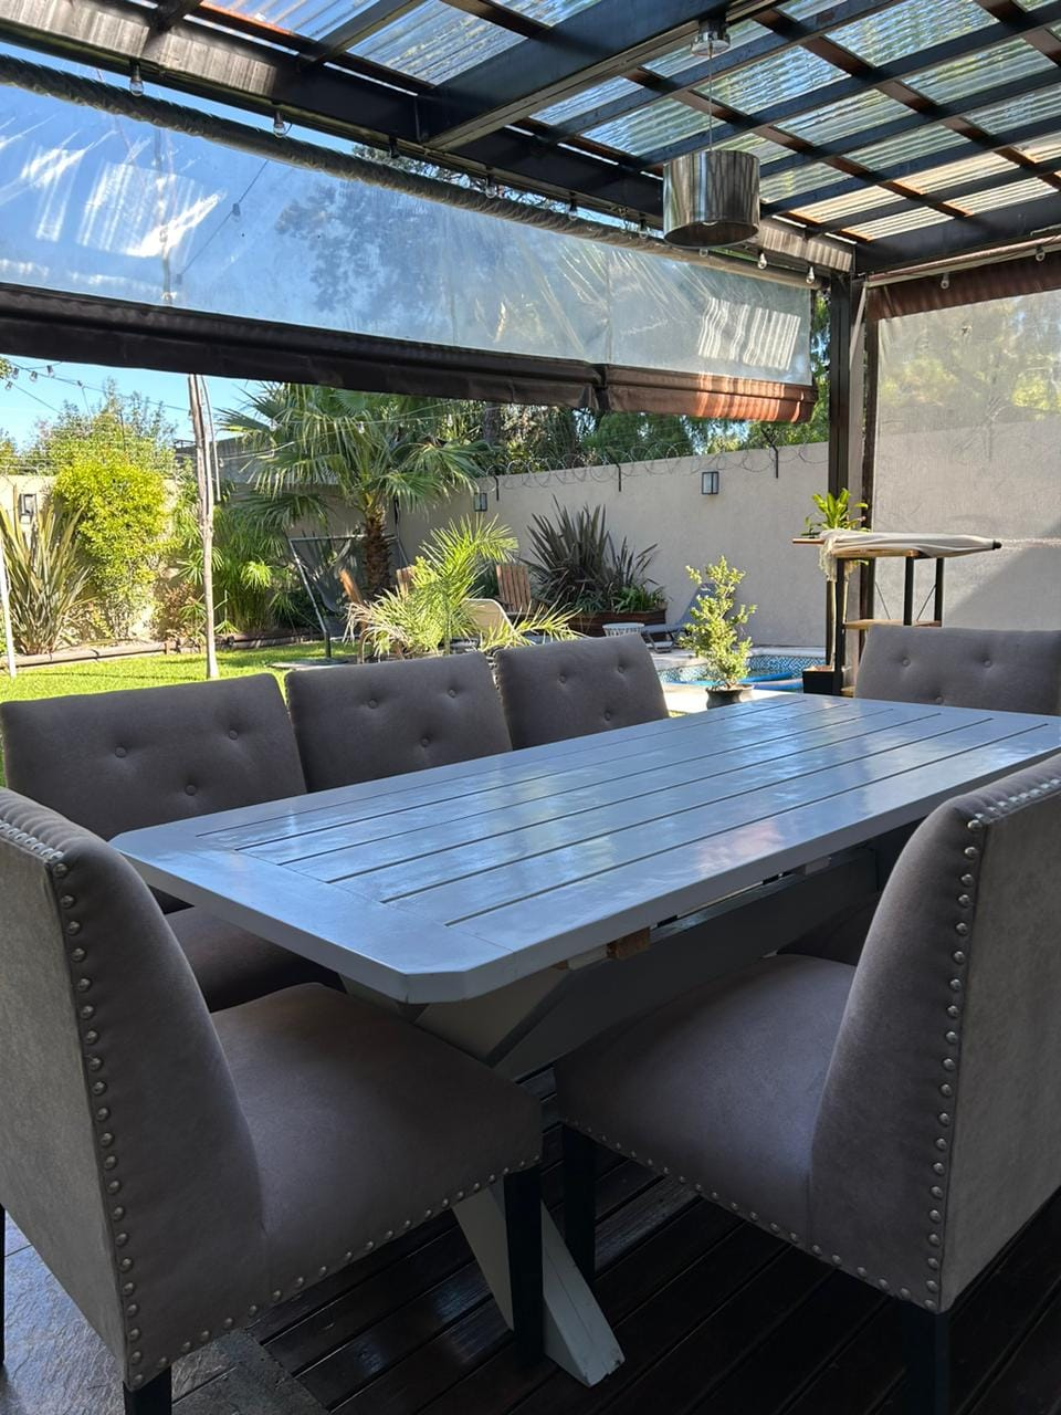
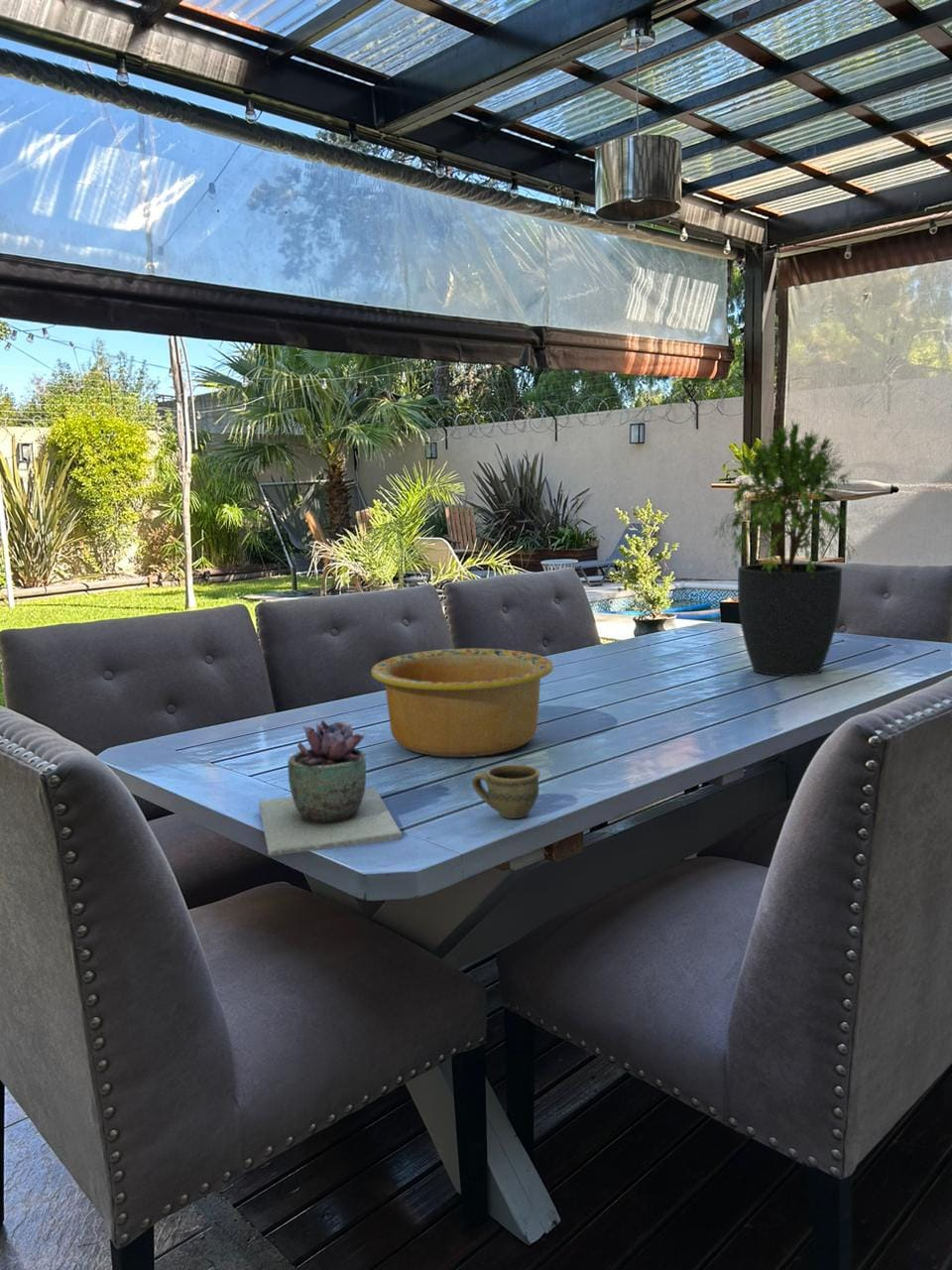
+ succulent plant [258,719,403,857]
+ bowl [370,648,554,758]
+ potted plant [710,420,859,678]
+ cup [471,763,540,820]
